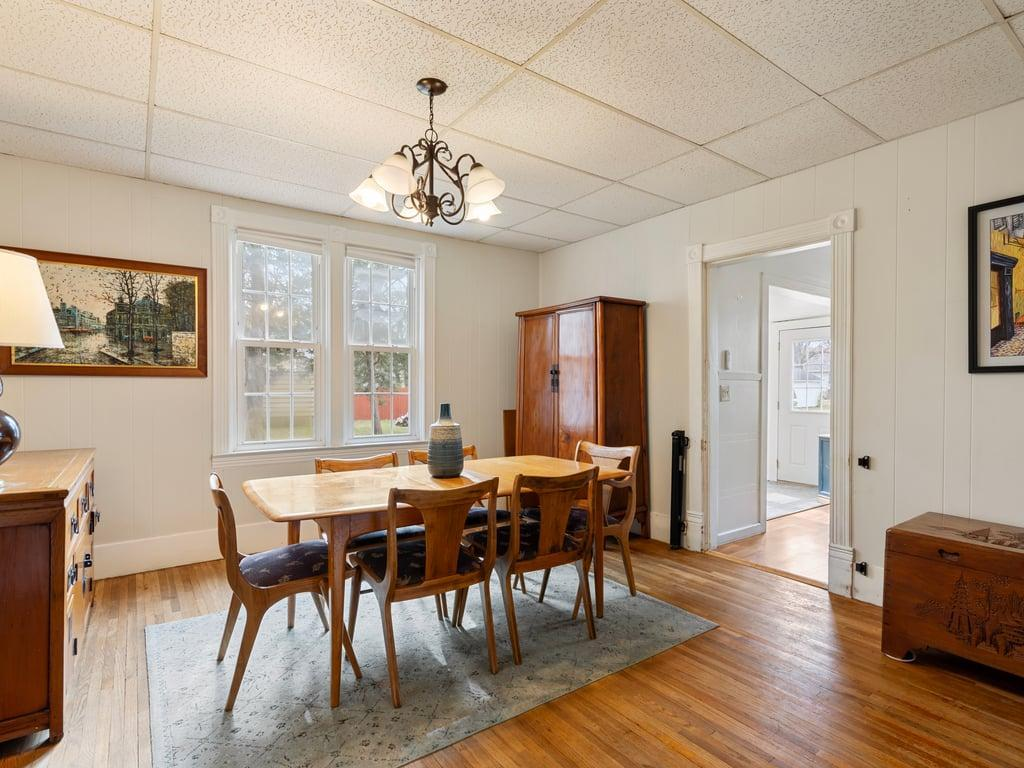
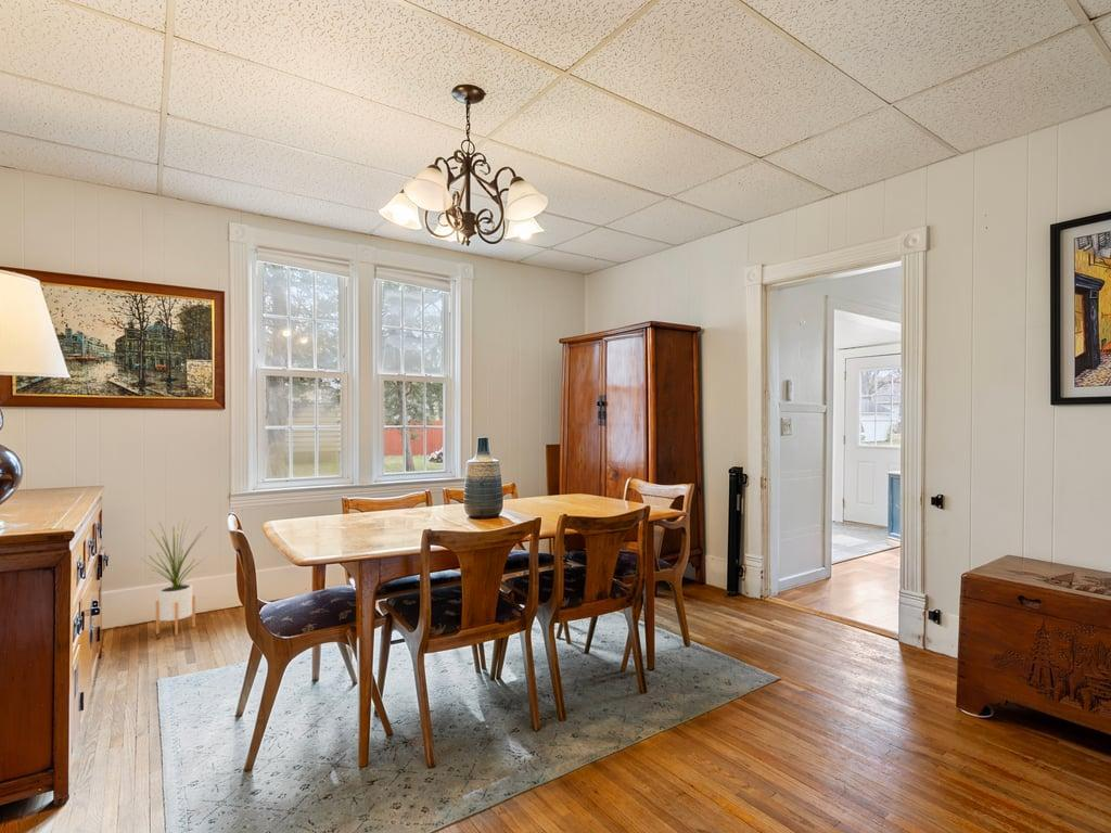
+ house plant [139,517,207,637]
